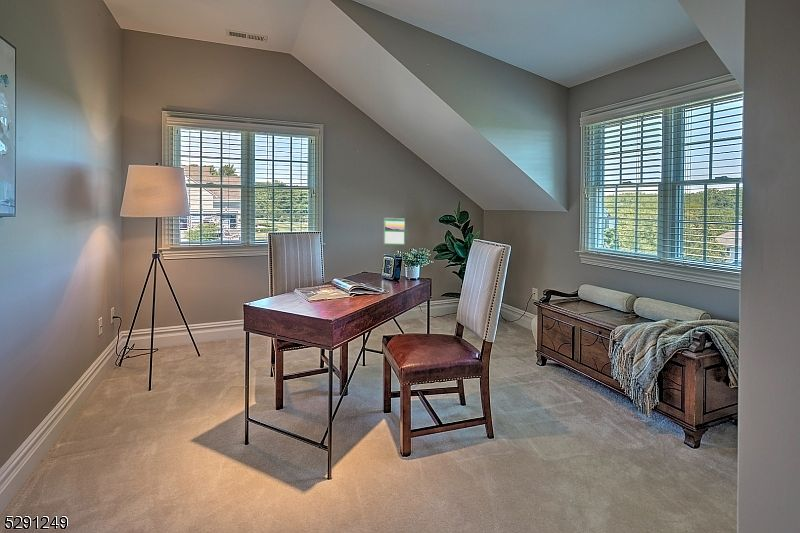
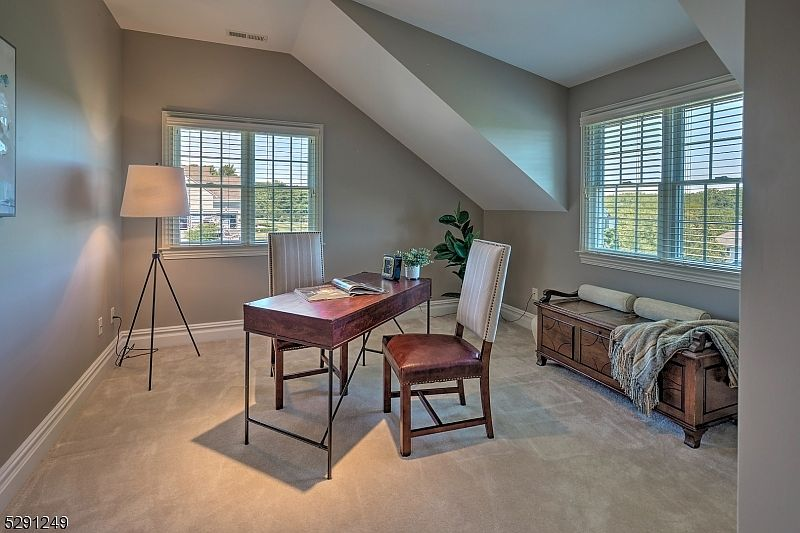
- calendar [383,217,406,246]
